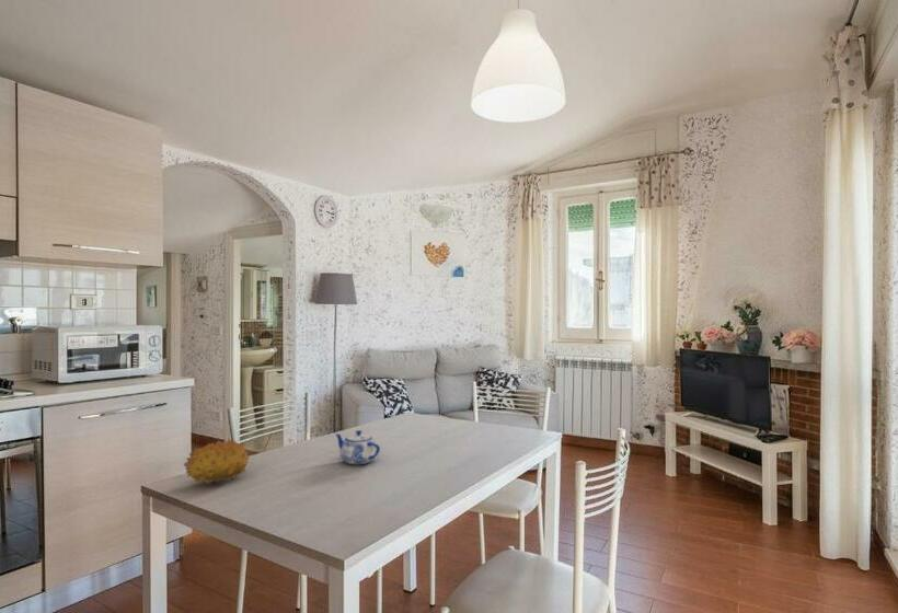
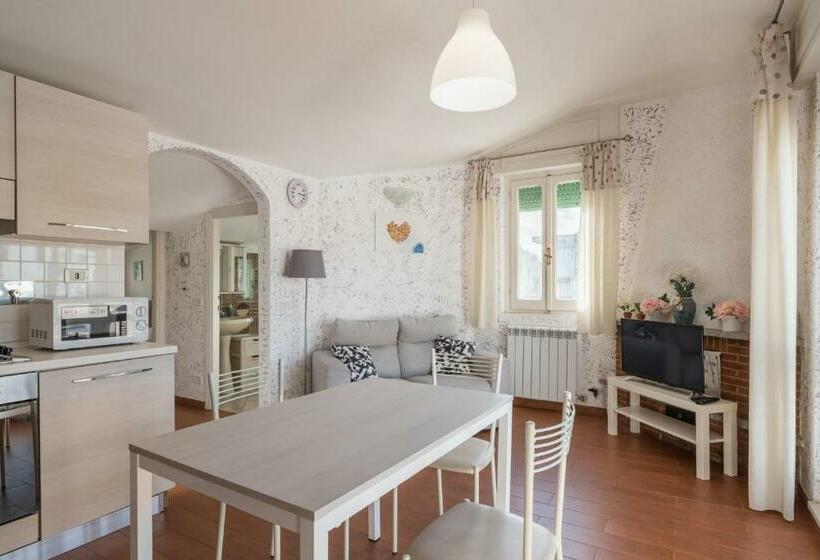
- teapot [334,429,381,465]
- fruit [182,438,250,485]
